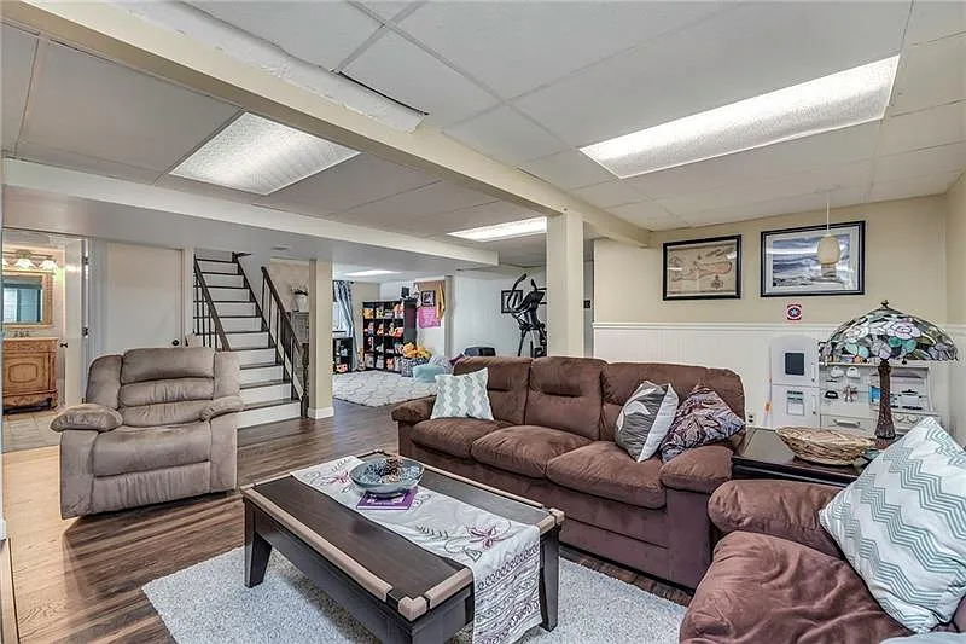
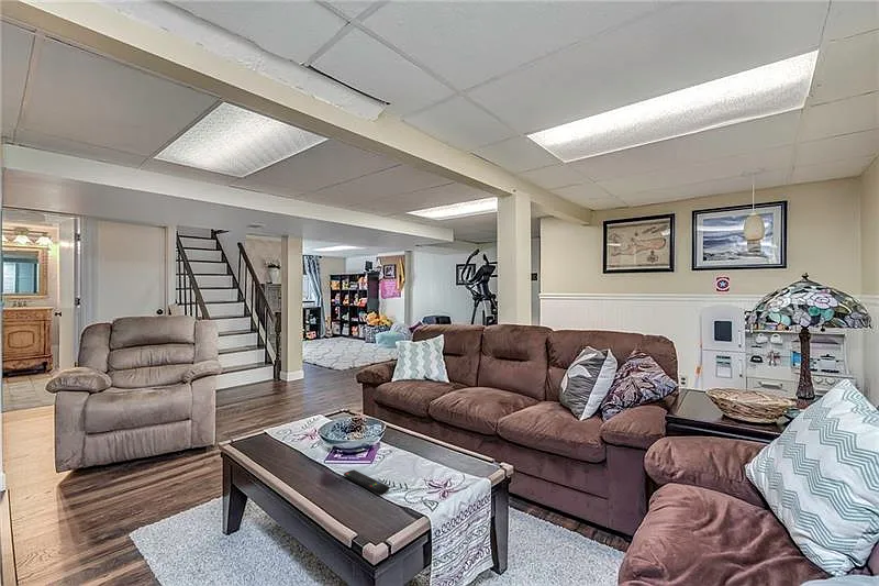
+ remote control [343,468,390,495]
